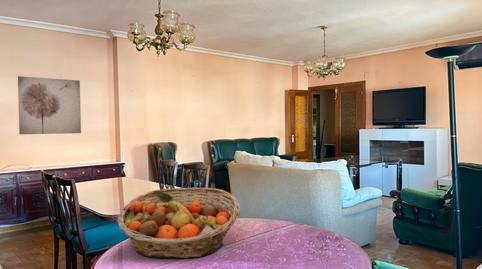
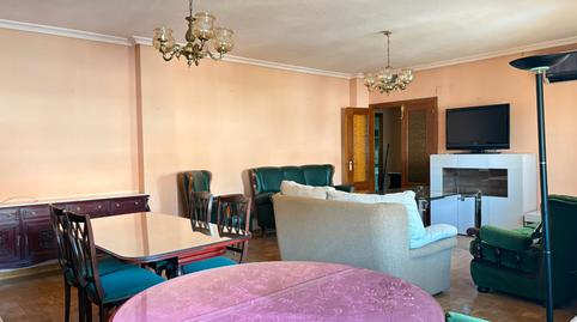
- fruit basket [116,187,241,259]
- wall art [17,75,82,135]
